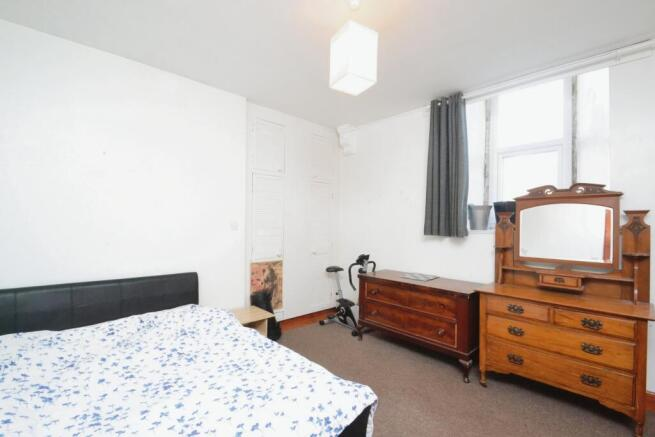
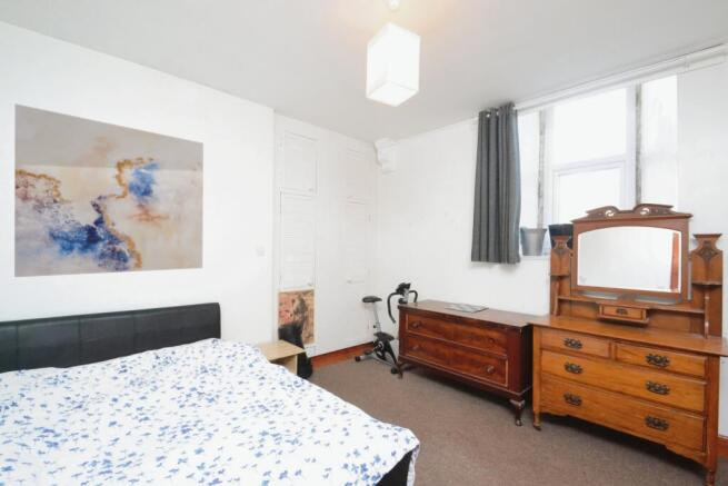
+ wall art [13,103,205,278]
